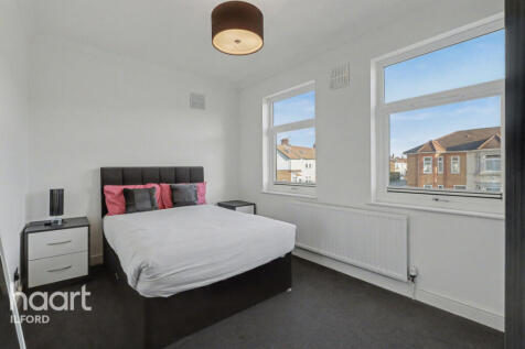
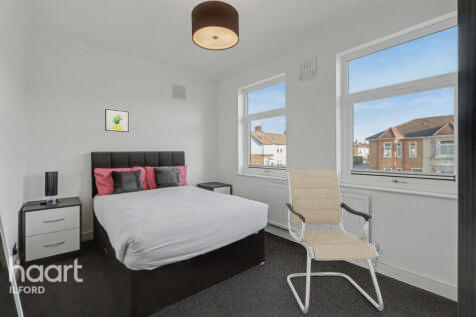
+ office chair [285,168,385,315]
+ wall art [104,108,130,133]
